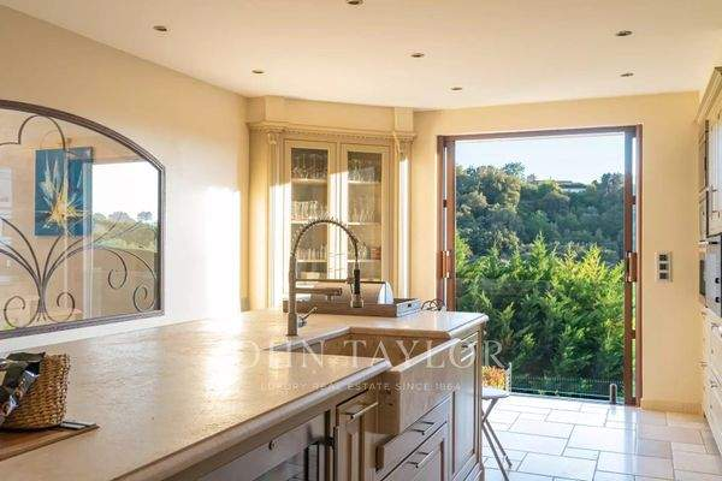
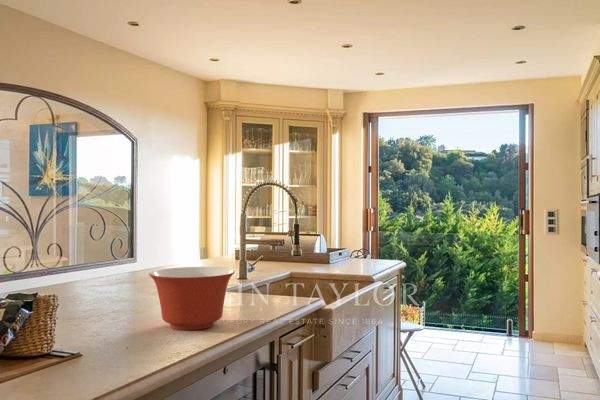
+ mixing bowl [148,266,236,331]
